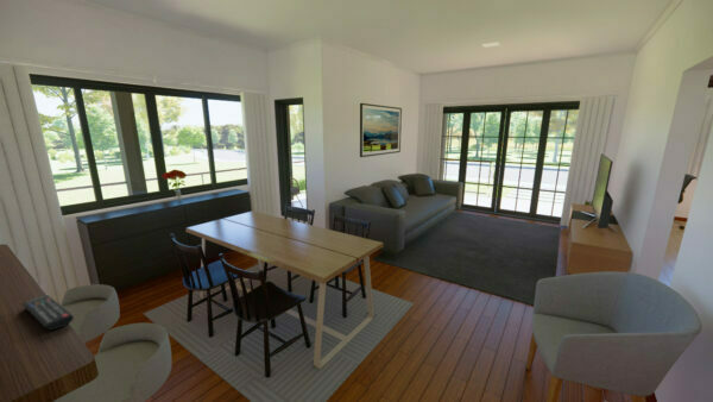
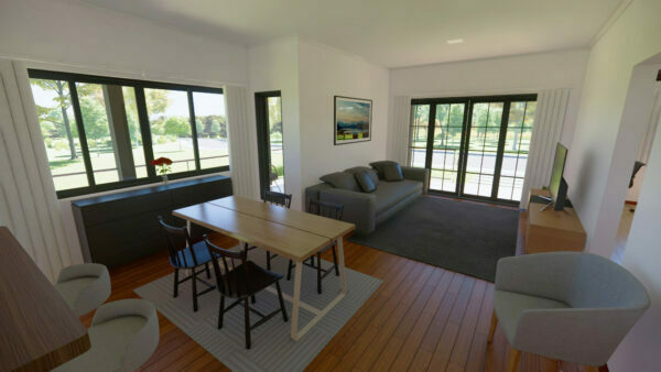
- remote control [21,294,75,332]
